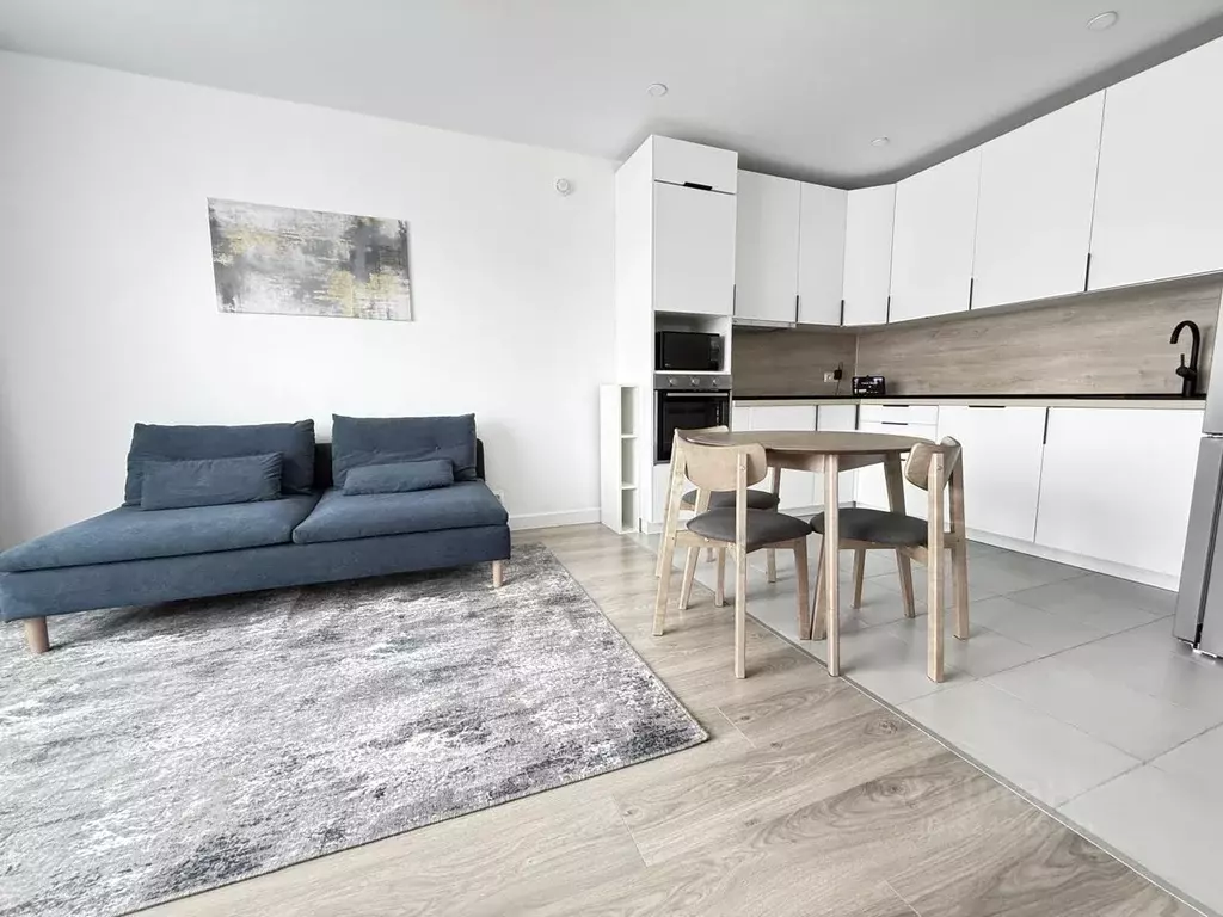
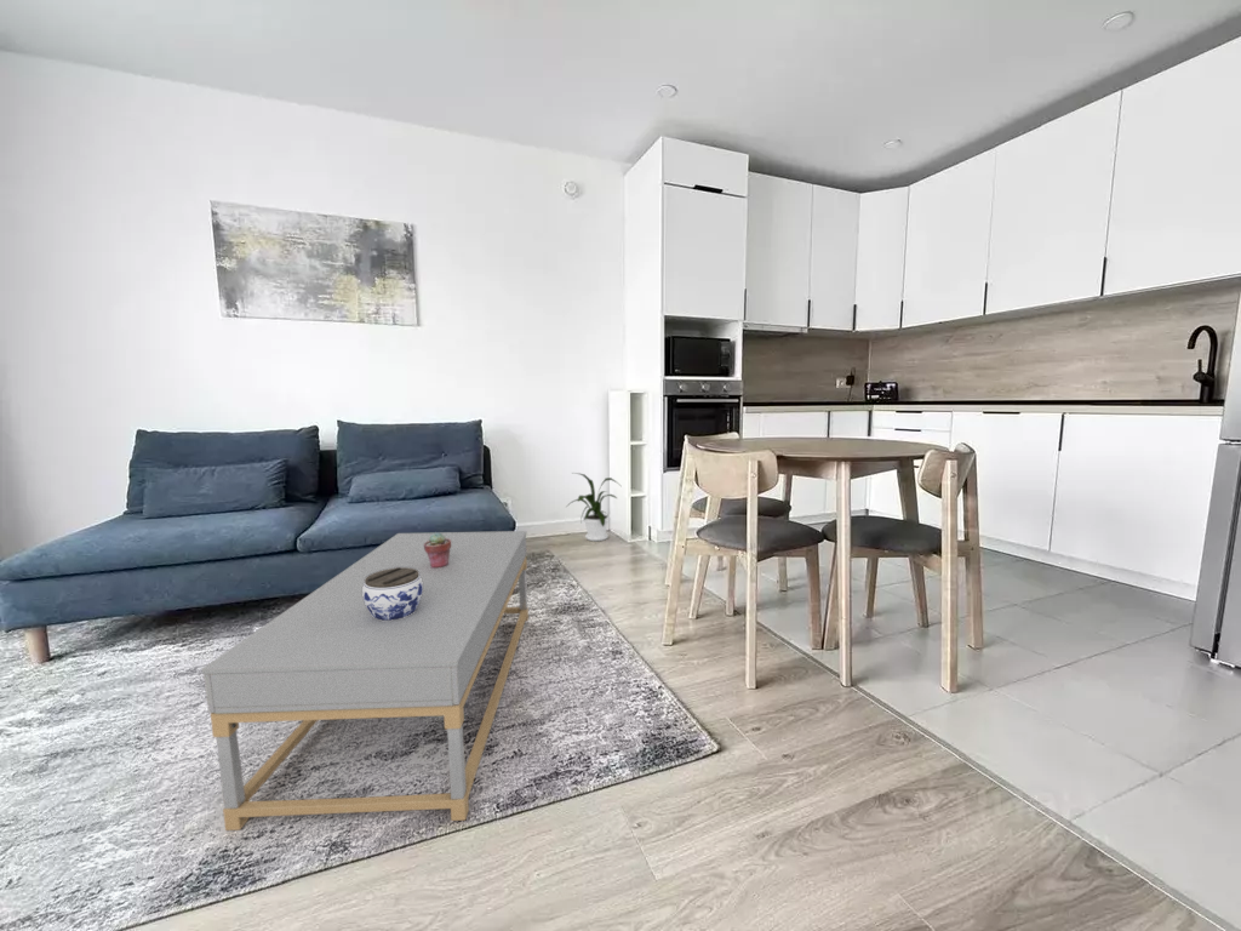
+ potted succulent [424,531,451,569]
+ coffee table [201,530,530,832]
+ house plant [565,472,620,542]
+ jar [362,567,423,621]
